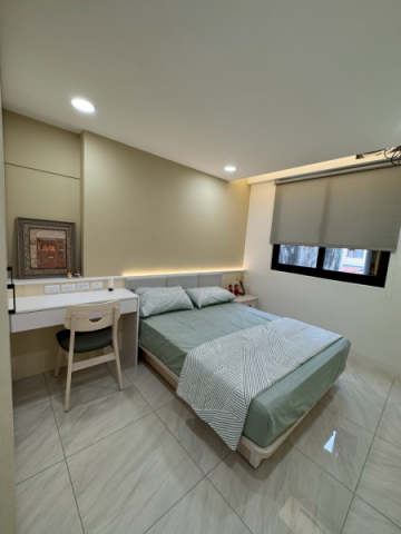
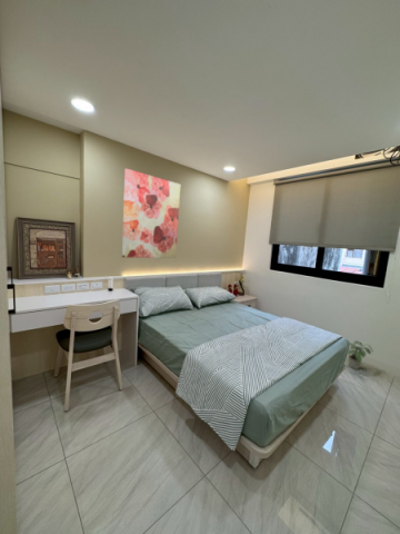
+ potted plant [347,339,373,370]
+ wall art [121,167,181,259]
